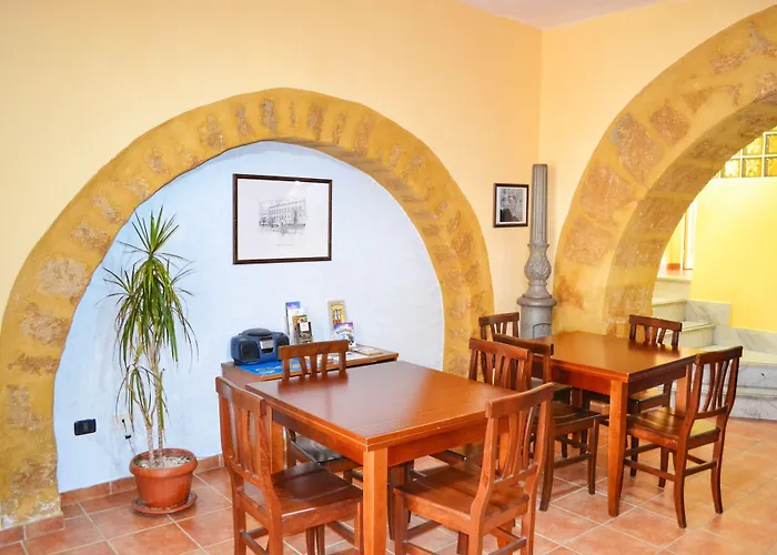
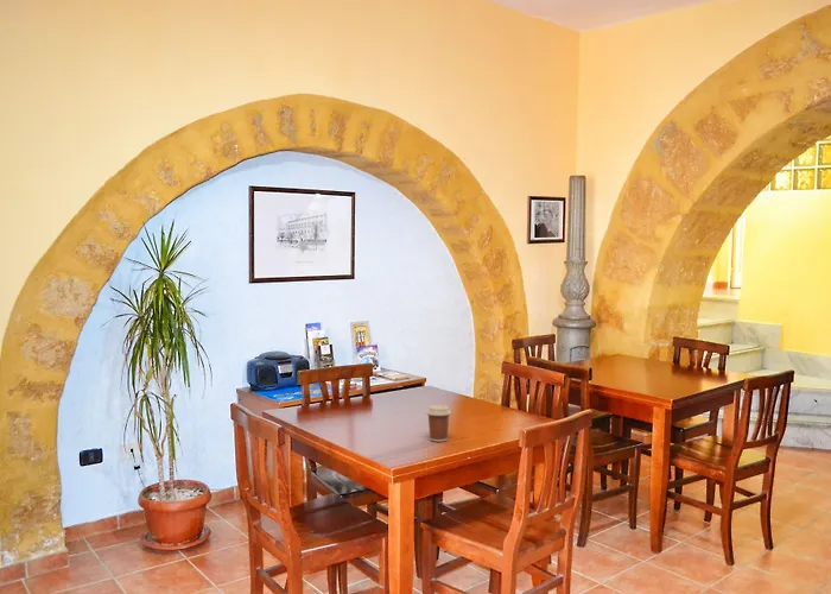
+ coffee cup [425,404,452,443]
